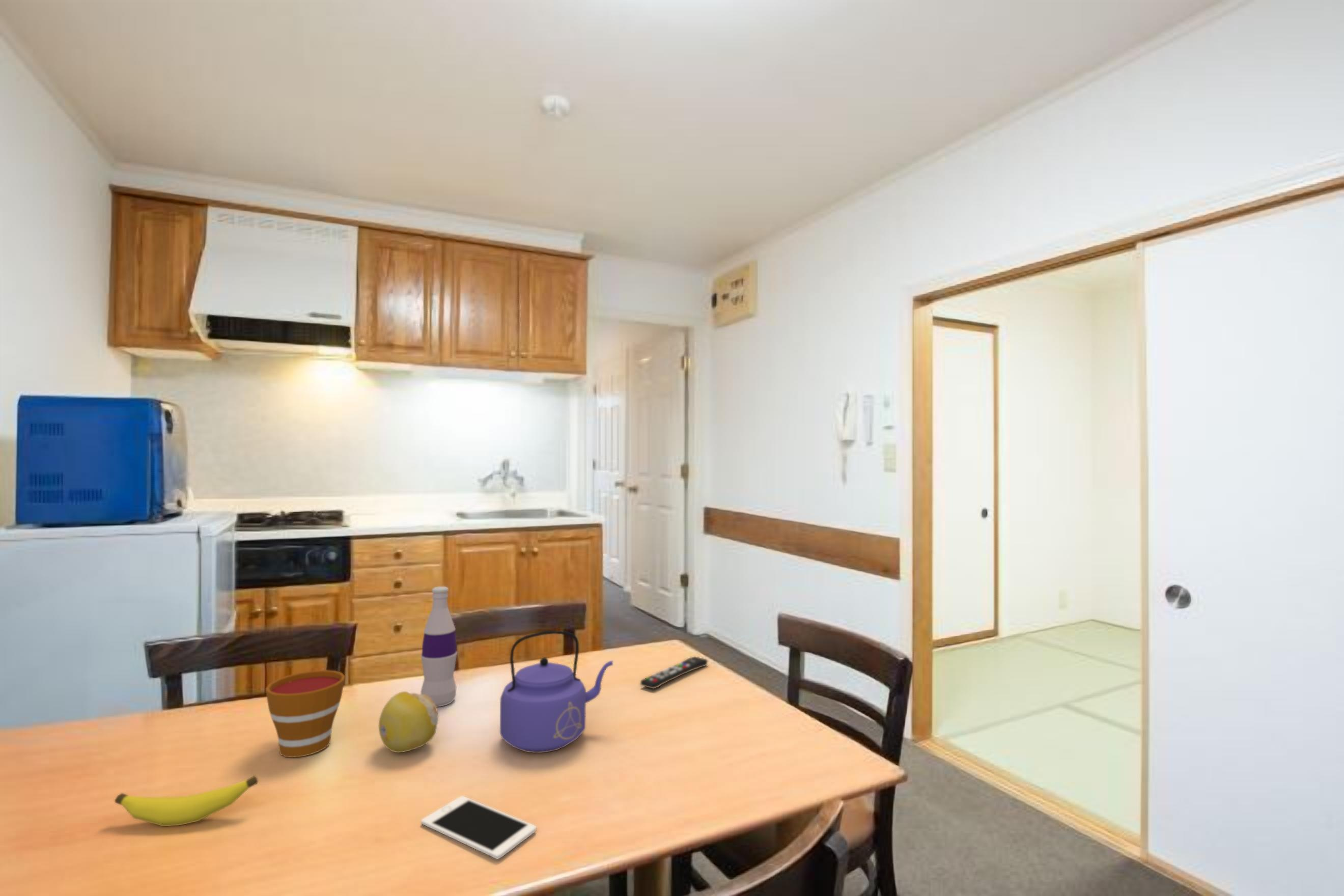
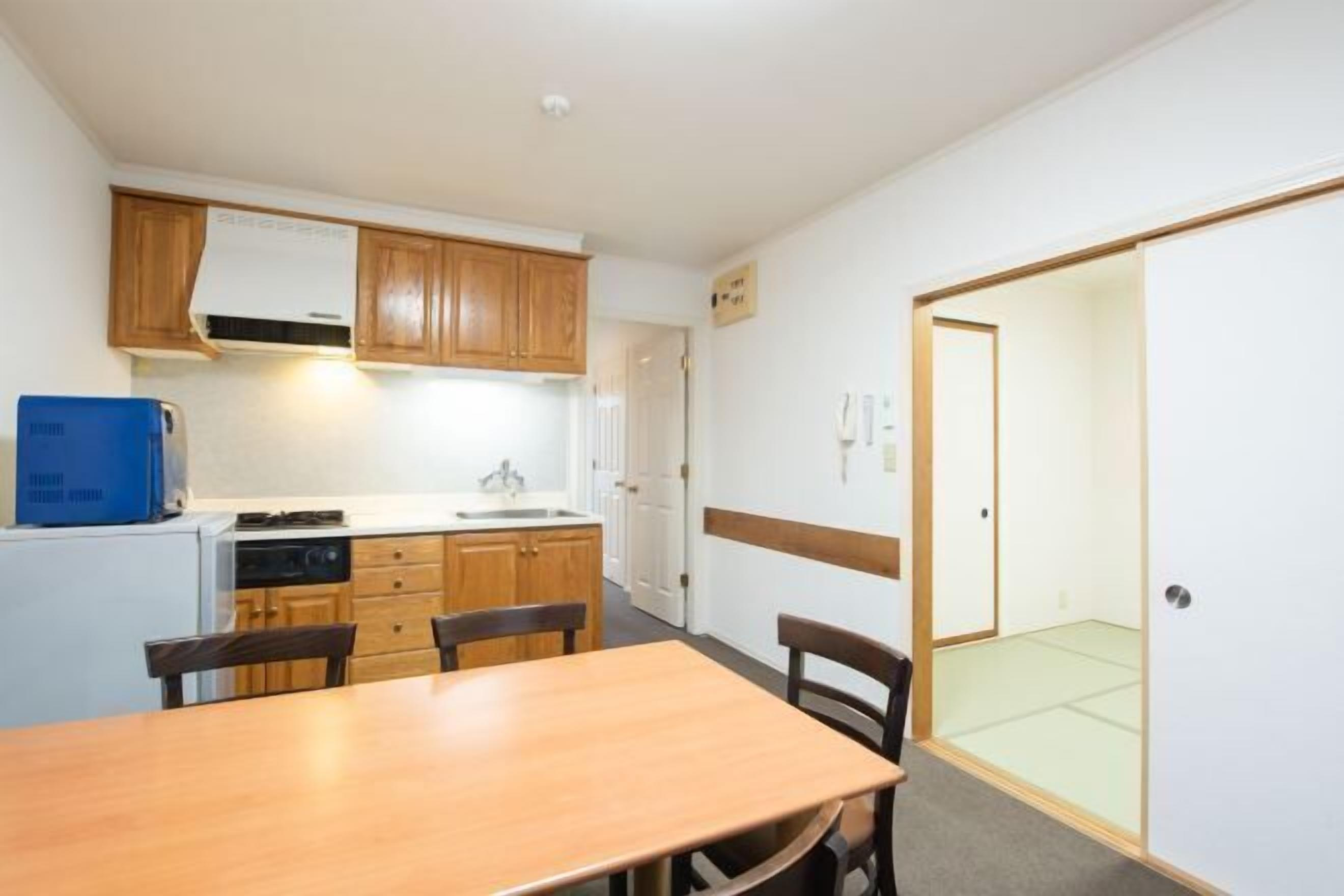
- cell phone [421,796,537,860]
- remote control [640,656,708,689]
- bottle [420,586,458,707]
- kettle [499,630,614,753]
- banana [114,775,259,827]
- cup [265,669,346,758]
- fruit [378,691,439,753]
